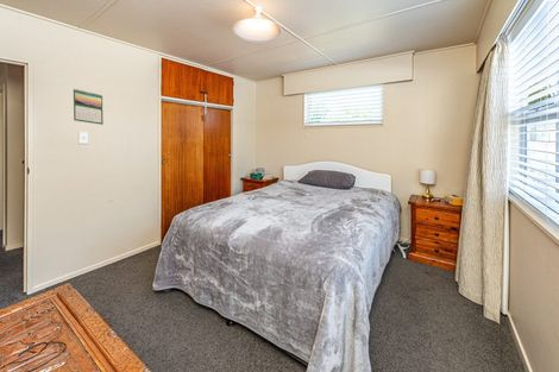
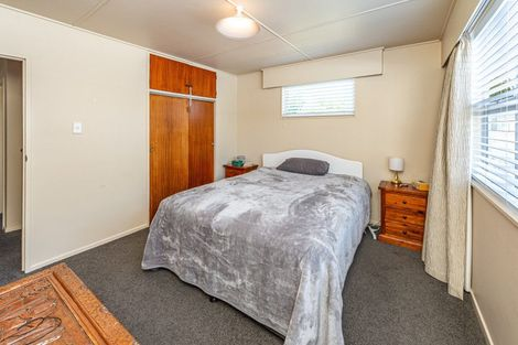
- calendar [73,88,105,126]
